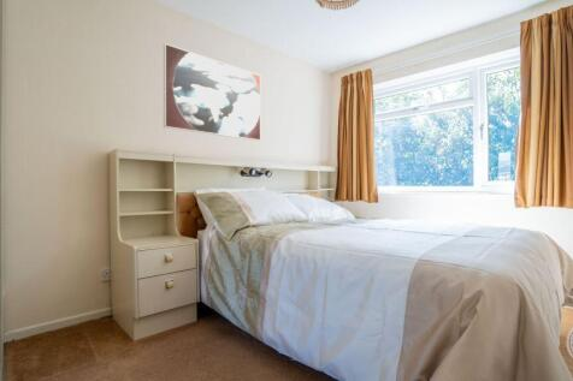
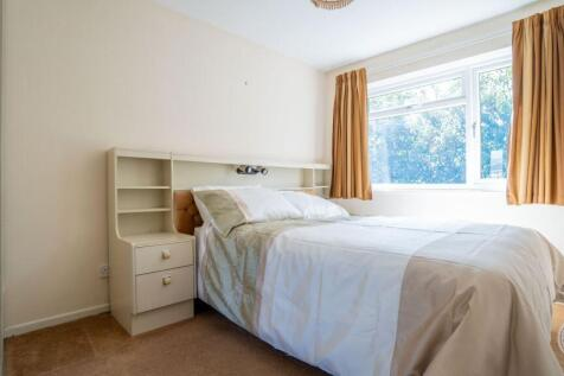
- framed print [163,42,262,142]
